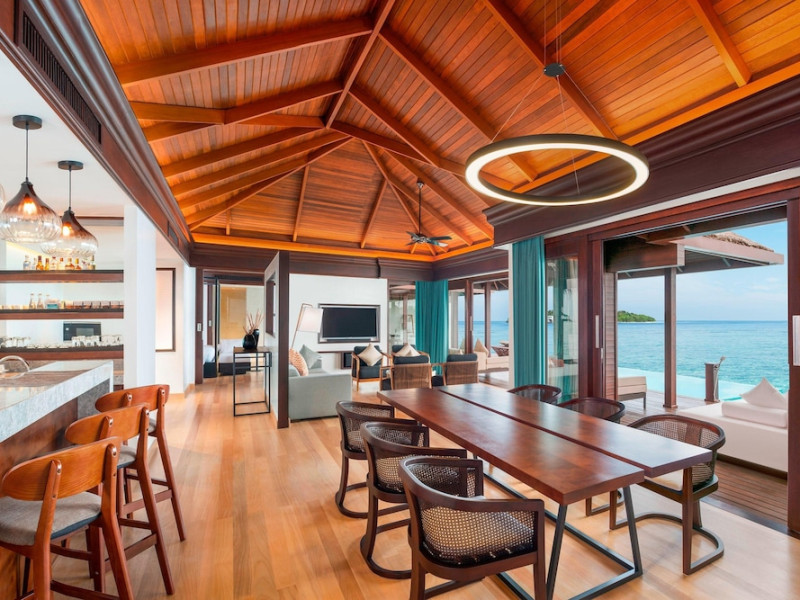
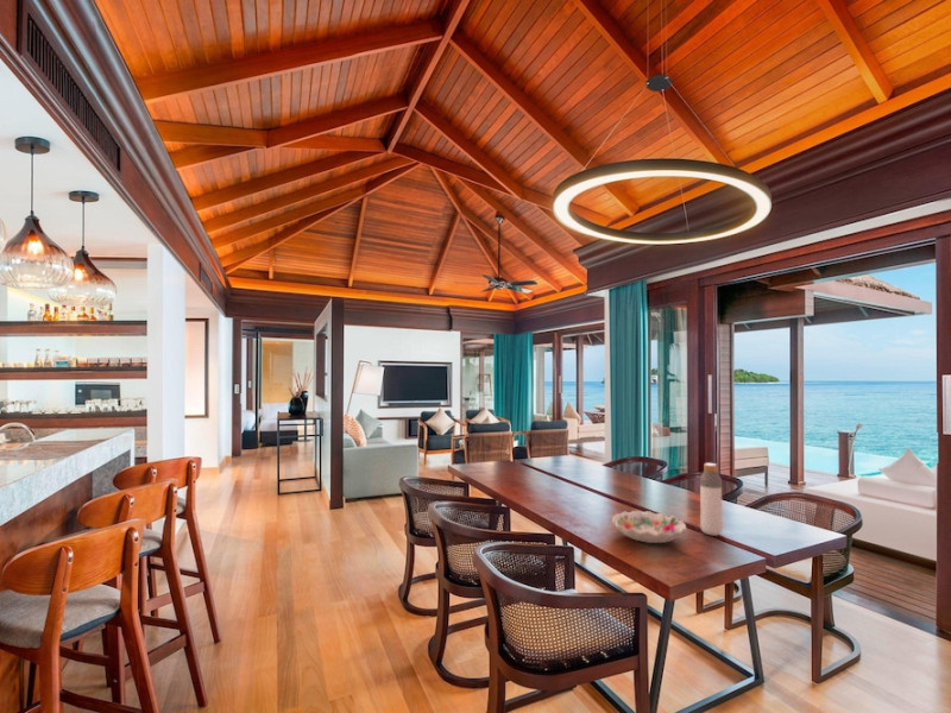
+ bottle [699,462,724,537]
+ decorative bowl [611,510,688,544]
